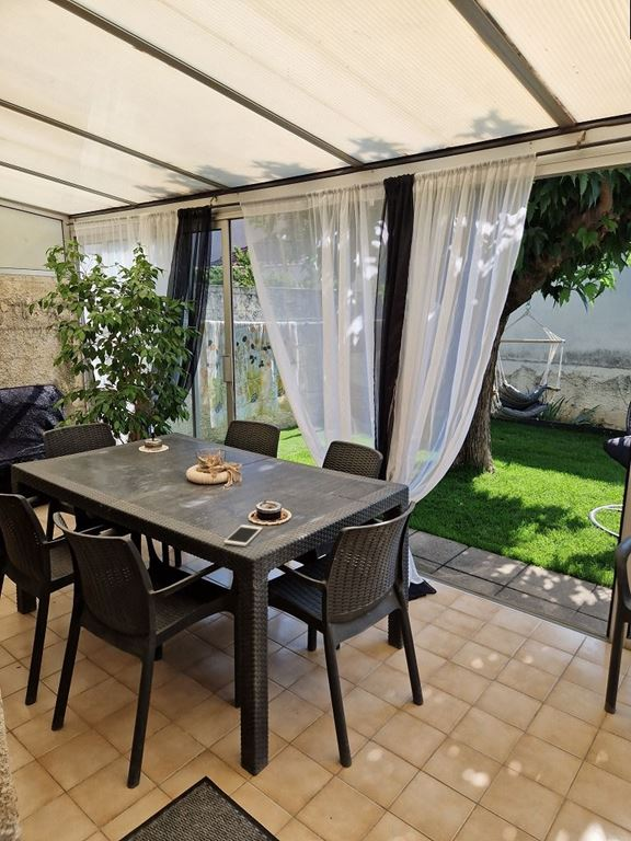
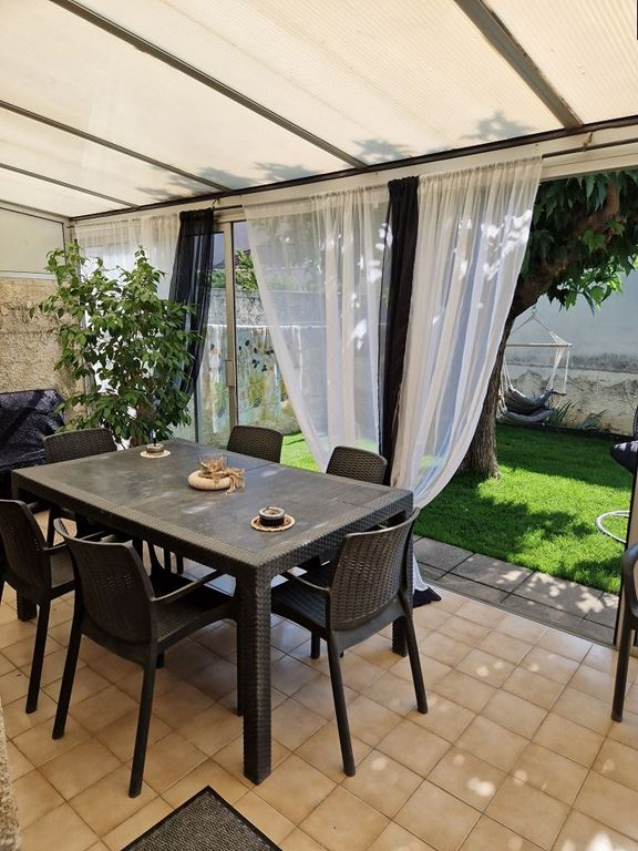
- cell phone [222,523,263,548]
